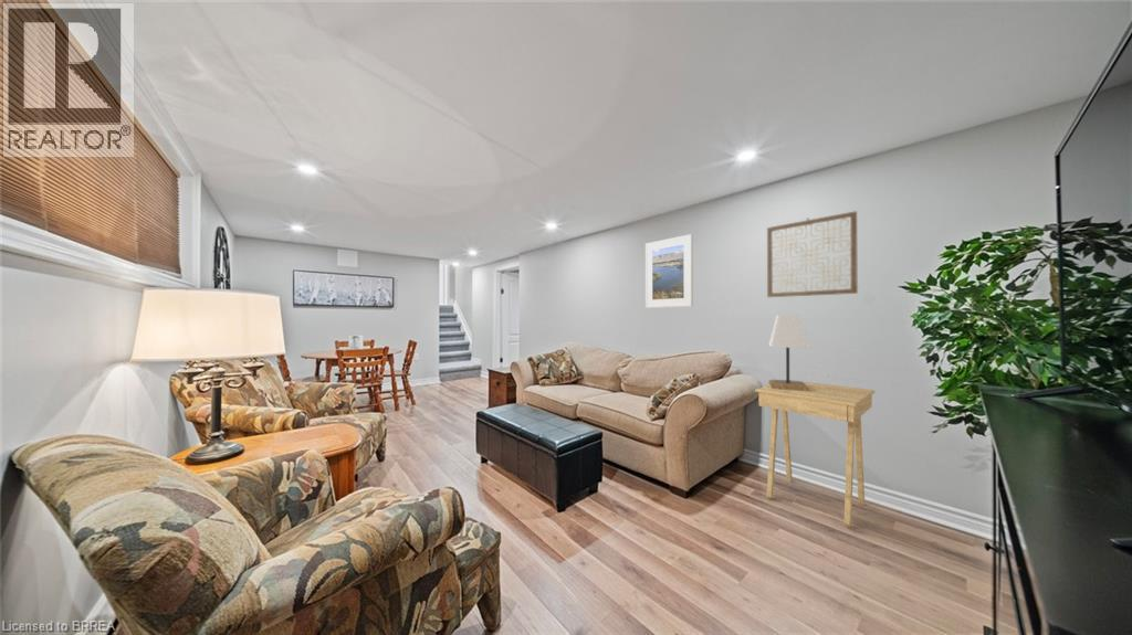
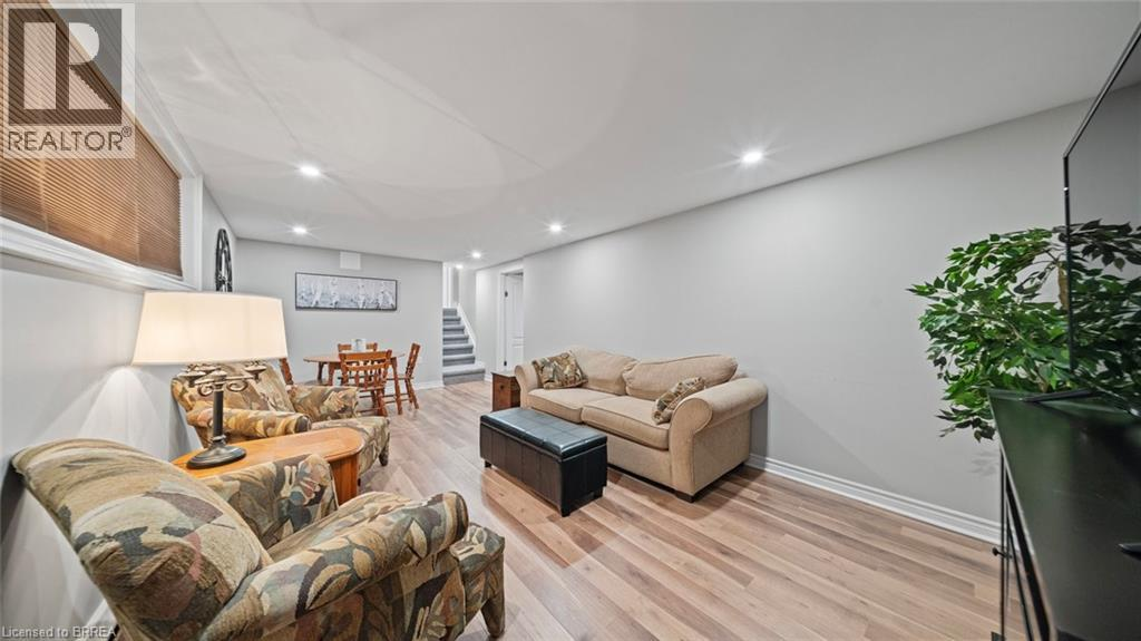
- side table [754,379,876,528]
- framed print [644,233,694,309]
- lamp [767,314,810,392]
- wall art [766,210,859,298]
